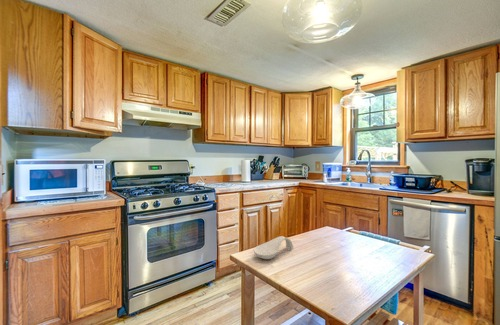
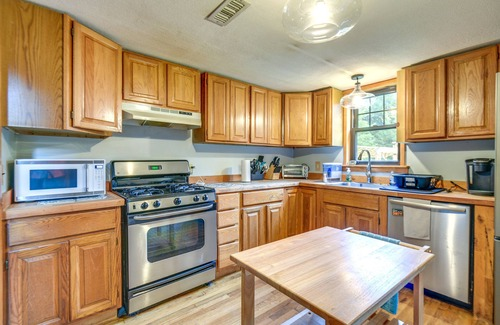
- spoon rest [253,235,294,260]
